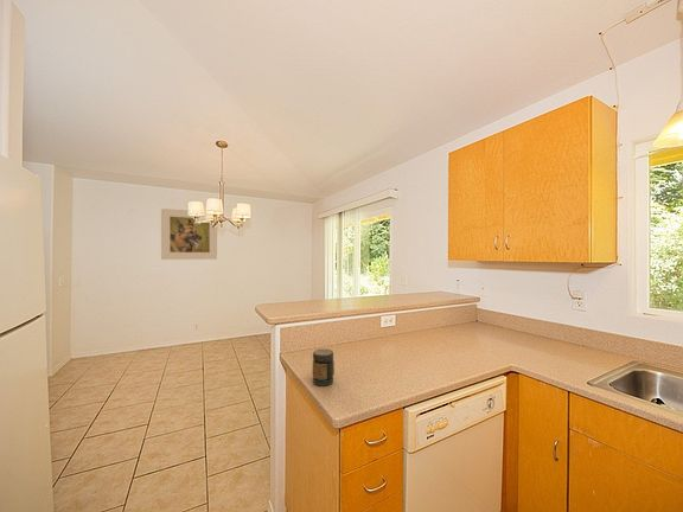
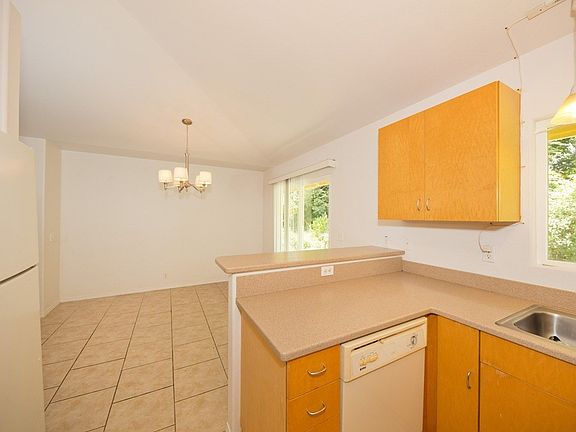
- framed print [160,207,218,261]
- jar [312,347,336,386]
